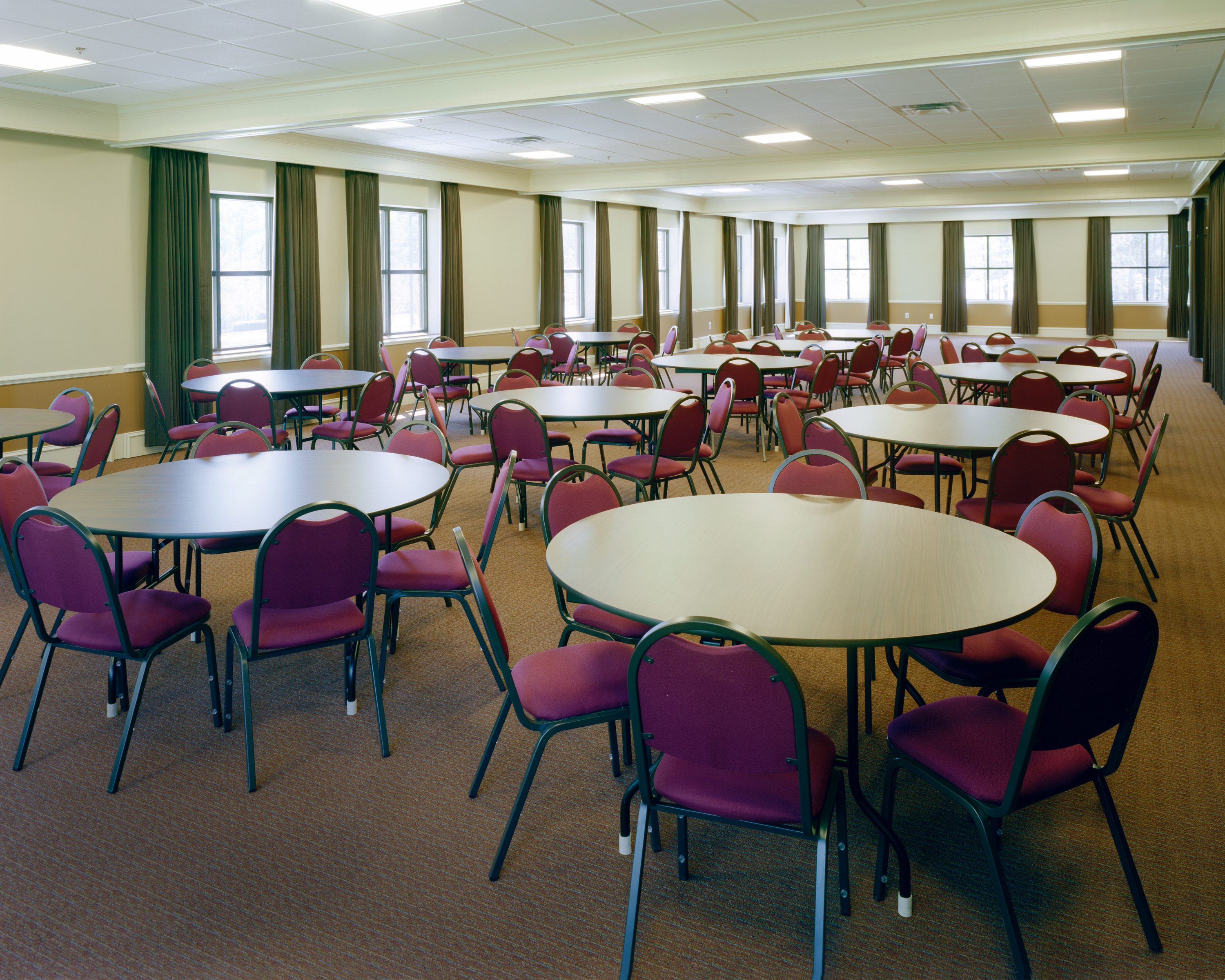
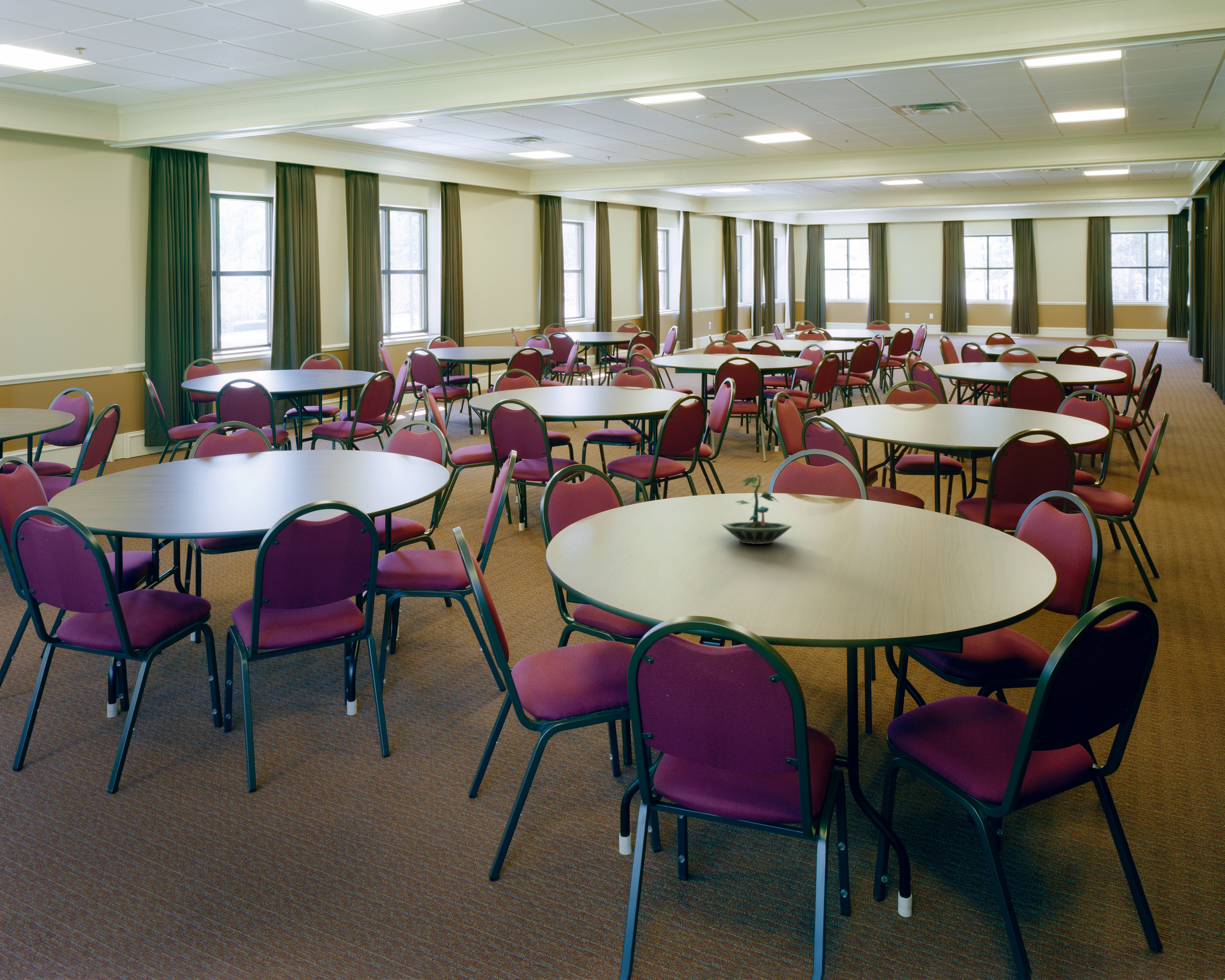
+ terrarium [721,474,793,544]
